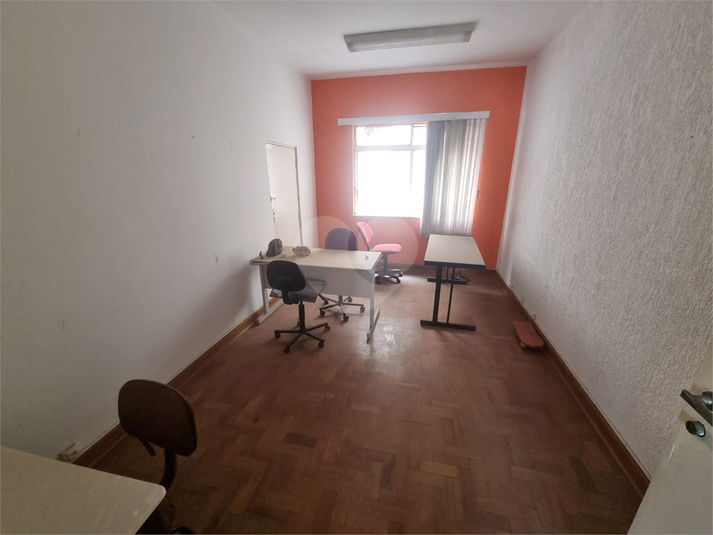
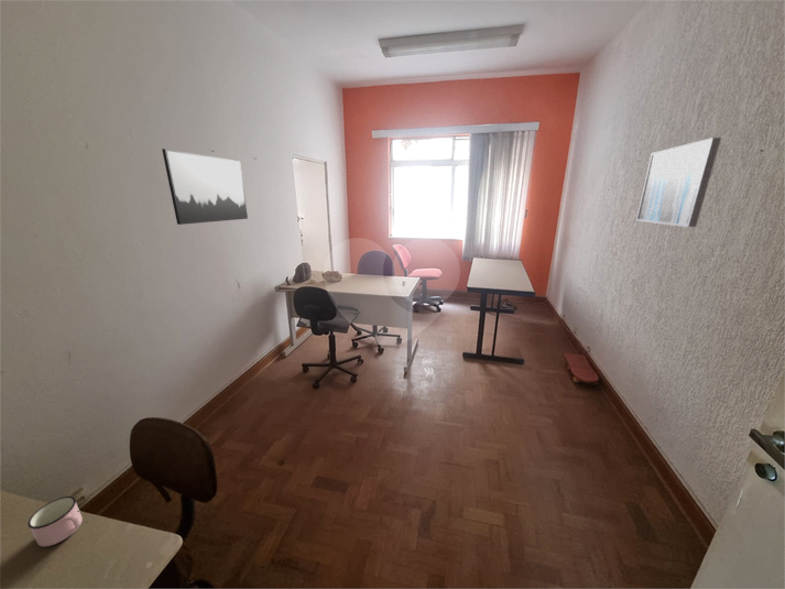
+ mug [26,495,84,547]
+ wall art [161,148,249,226]
+ wall art [635,137,722,228]
